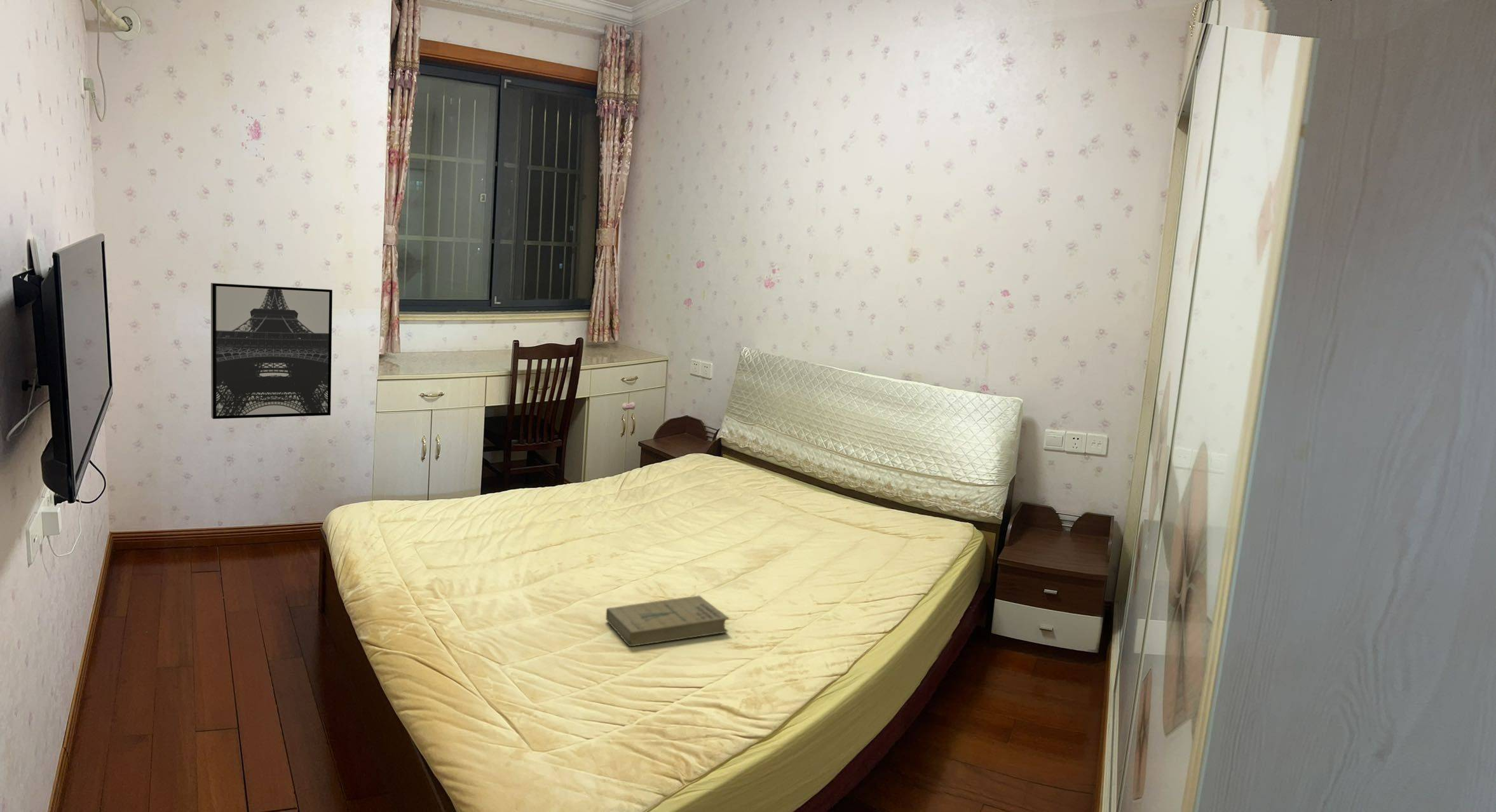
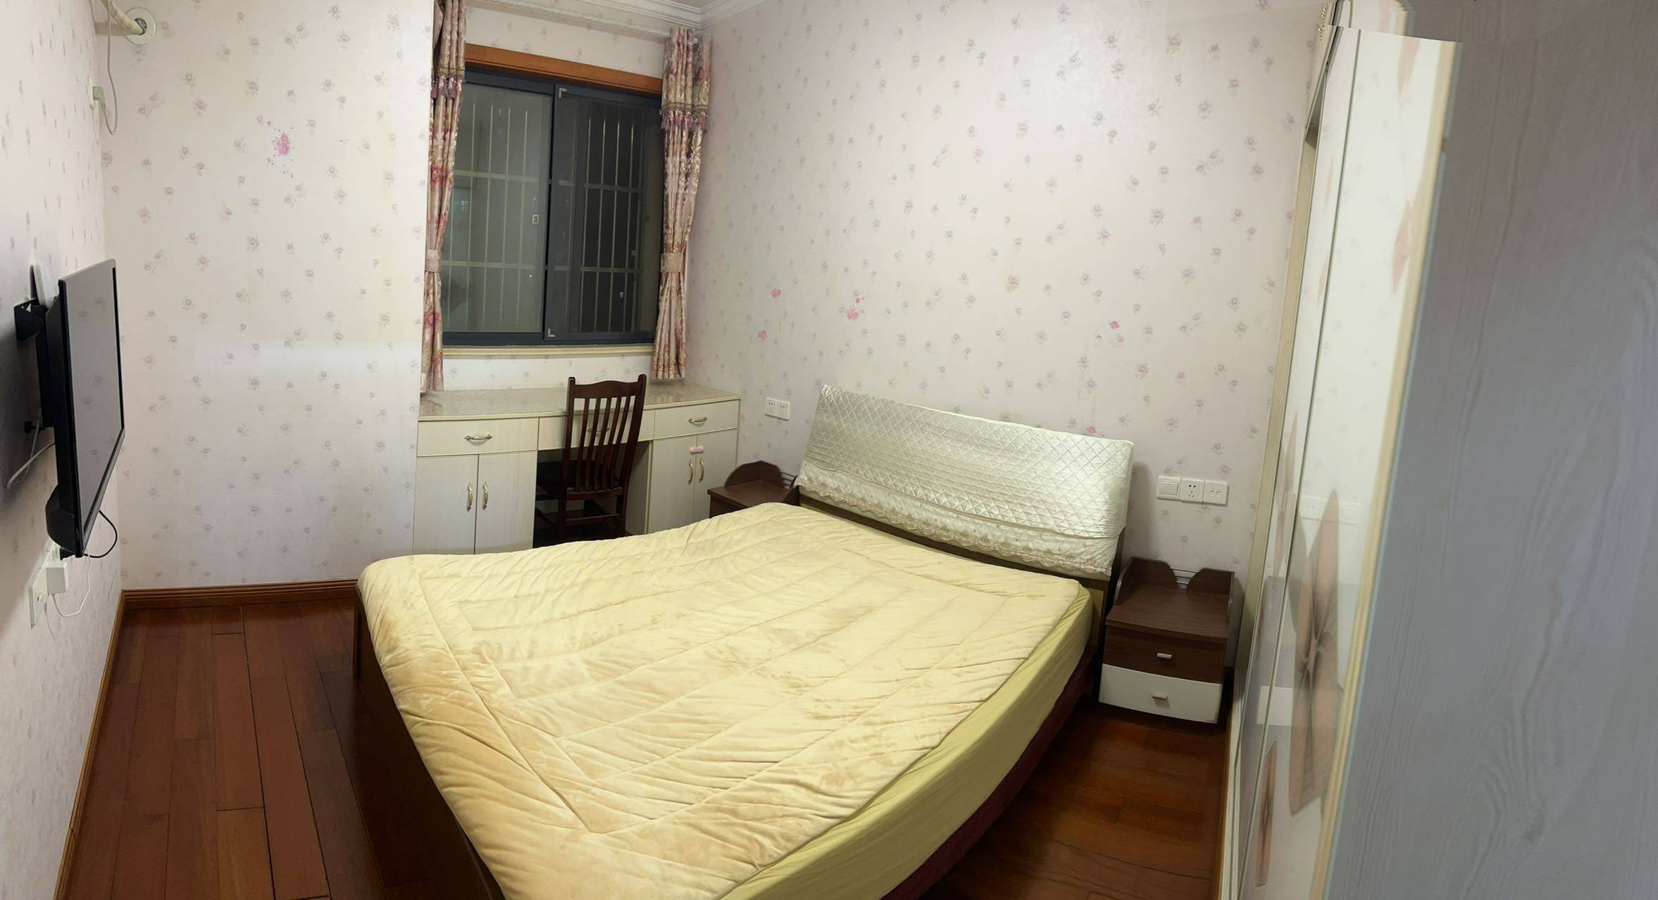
- wall art [210,282,333,419]
- book [605,595,730,647]
